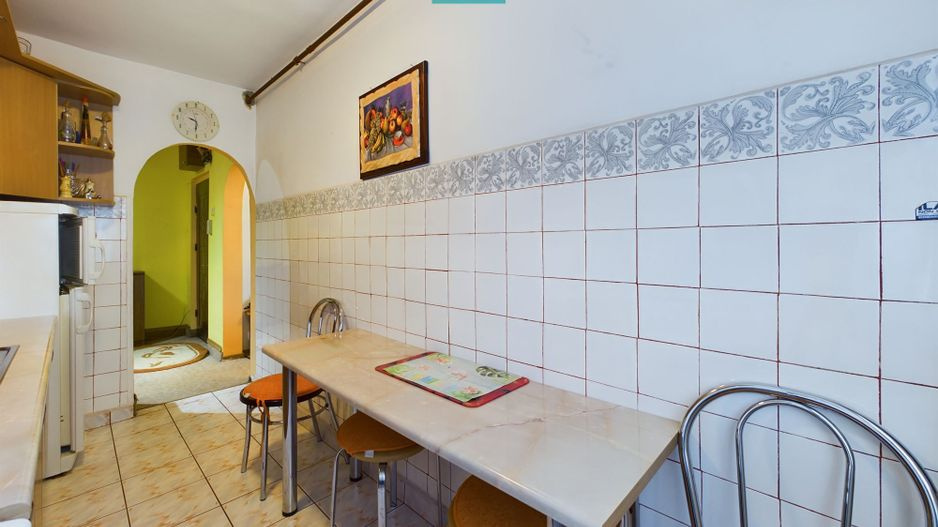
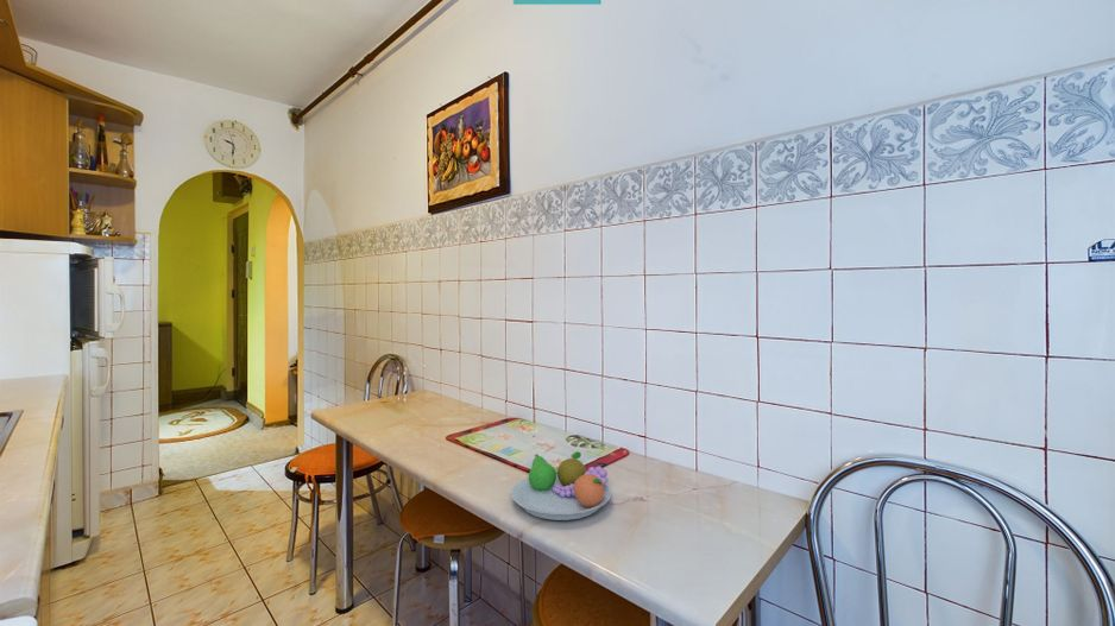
+ fruit bowl [510,450,612,521]
